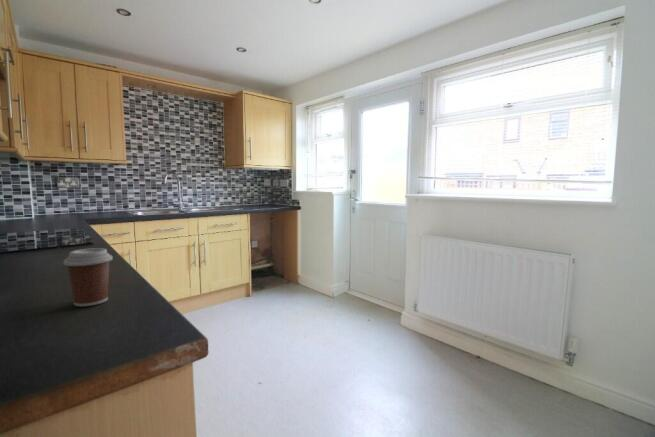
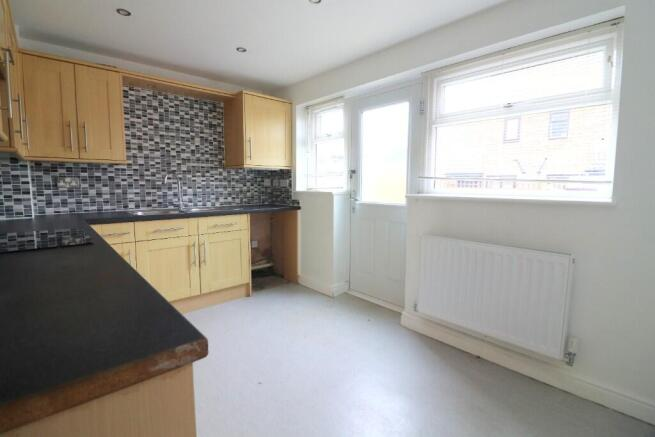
- coffee cup [63,247,114,308]
